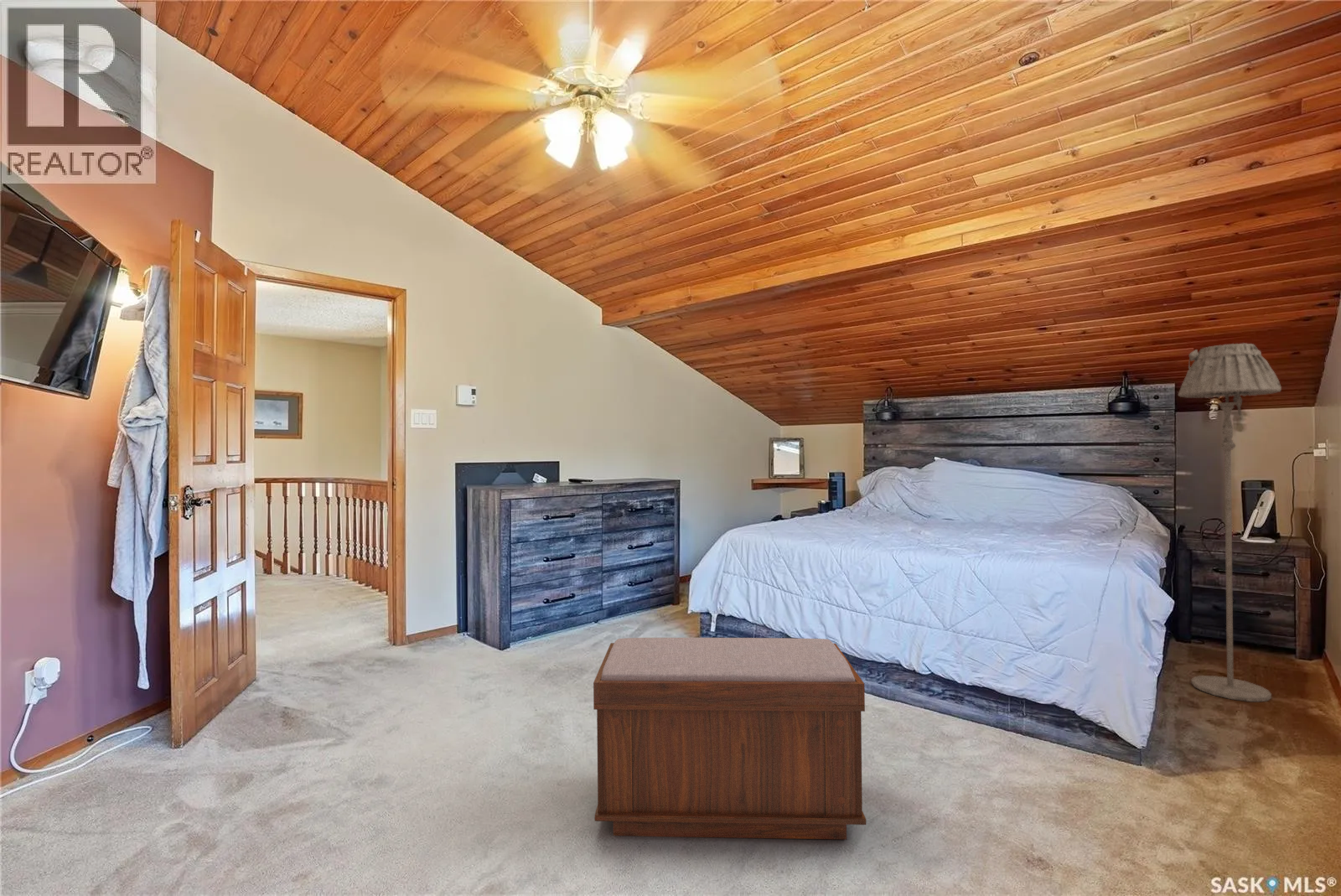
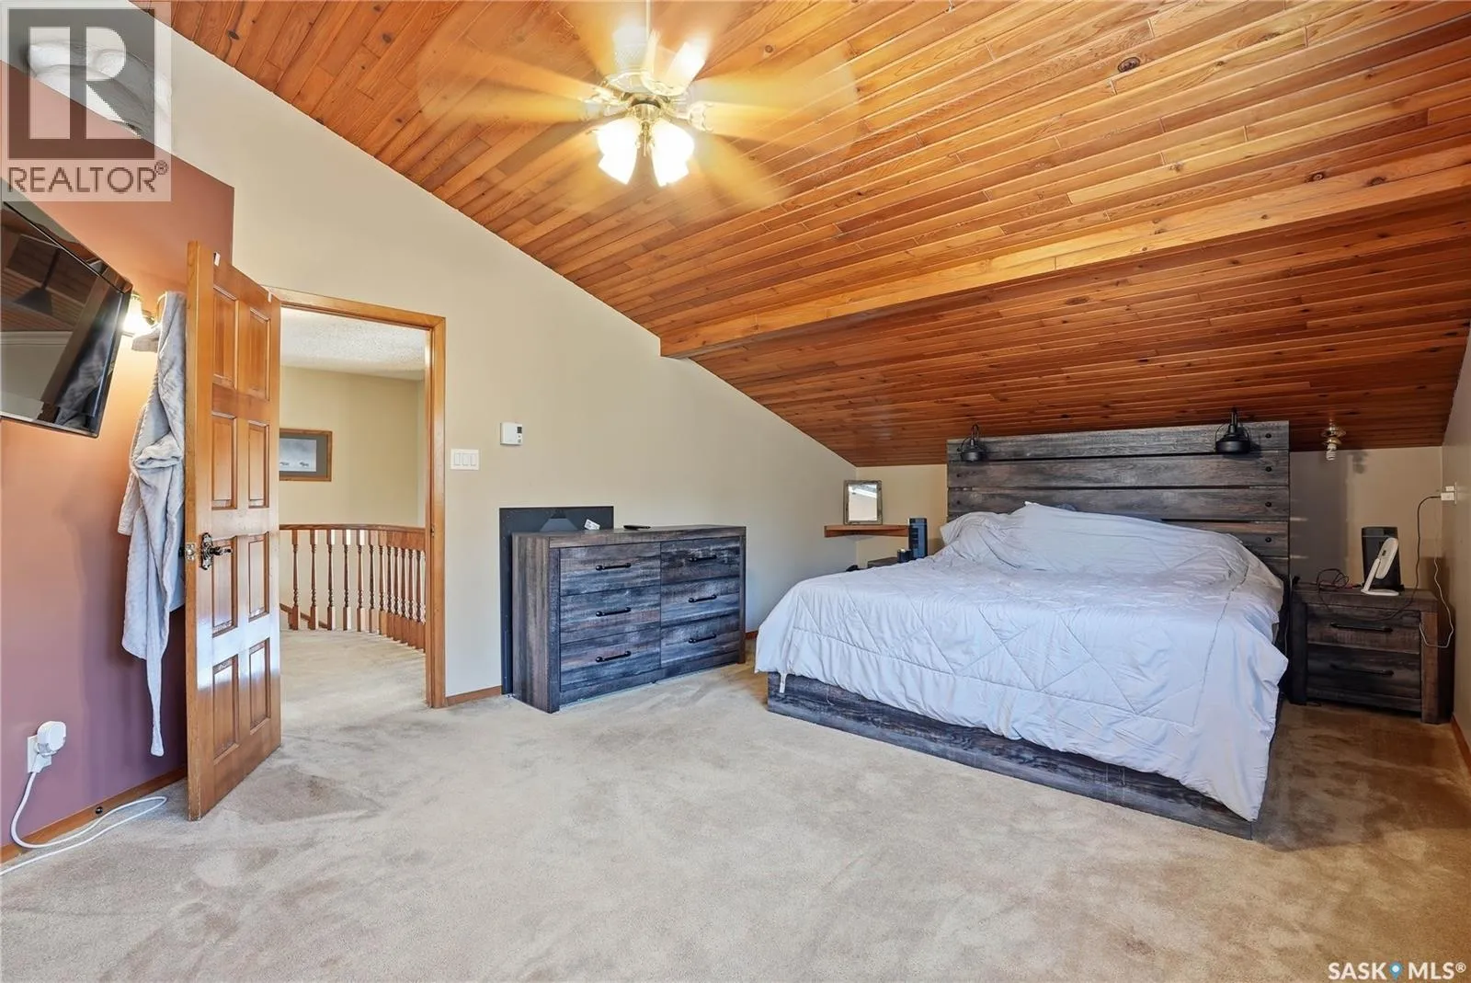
- bench [593,637,867,840]
- floor lamp [1178,342,1282,702]
